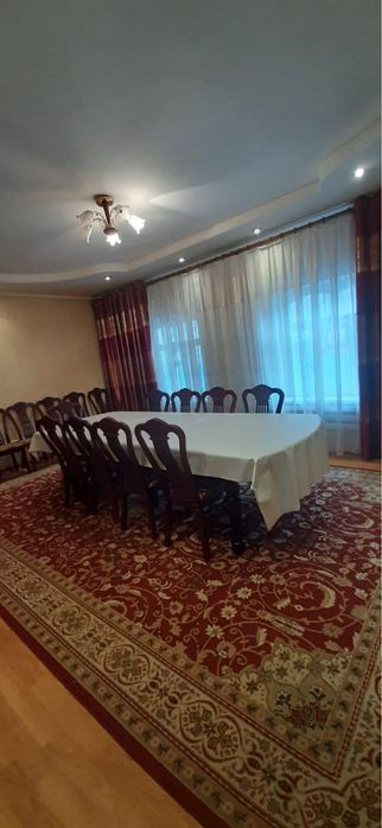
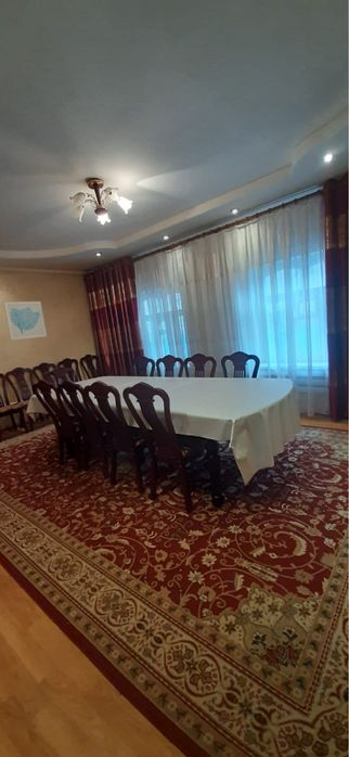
+ wall art [3,300,48,342]
